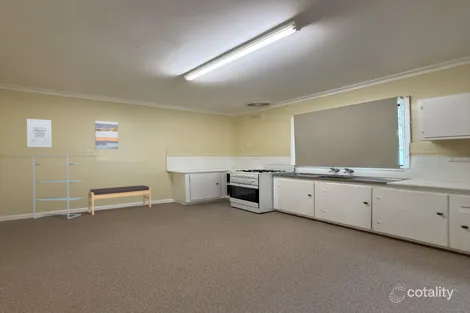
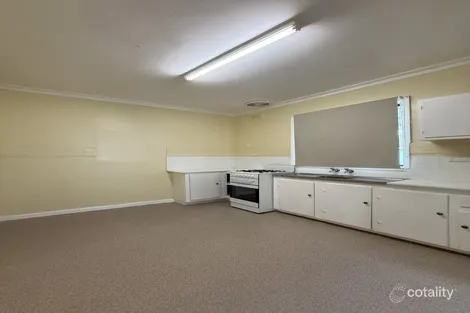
- wall art [94,120,119,150]
- bench [87,184,152,216]
- wall art [26,118,53,148]
- shelving unit [31,154,85,220]
